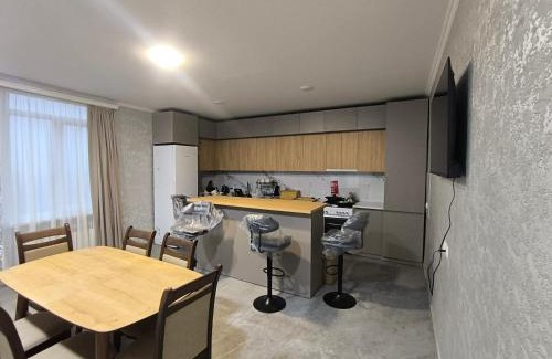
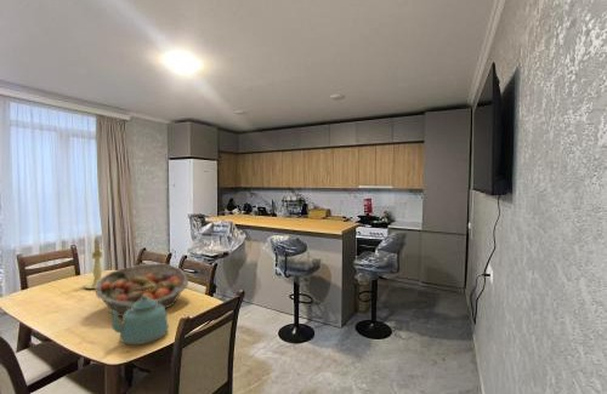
+ candle holder [83,238,104,290]
+ fruit basket [95,262,189,318]
+ kettle [108,285,170,346]
